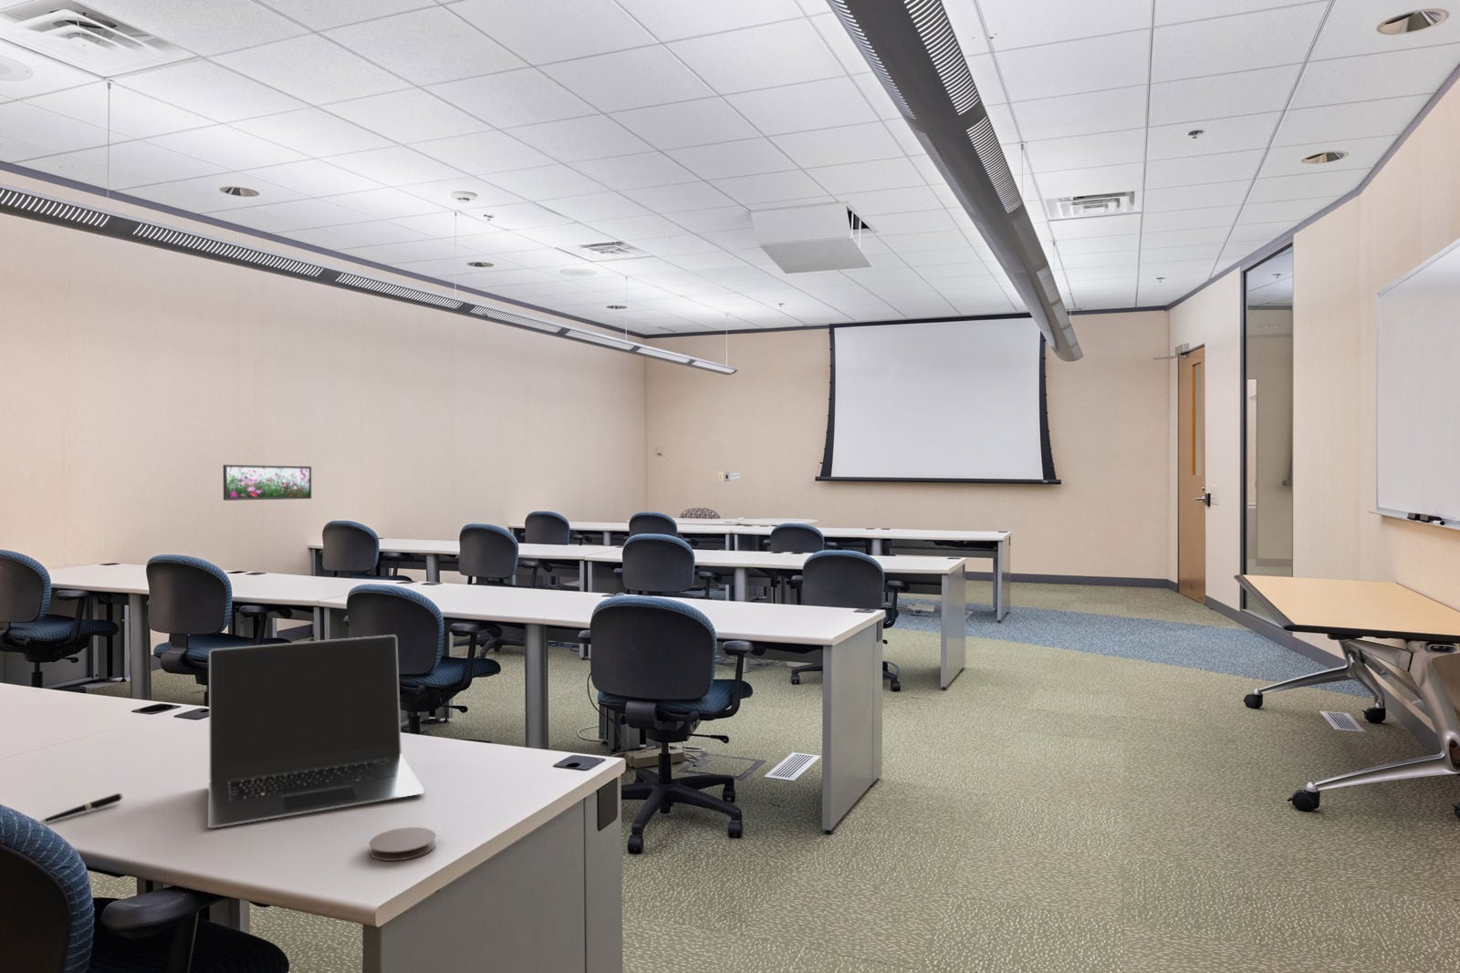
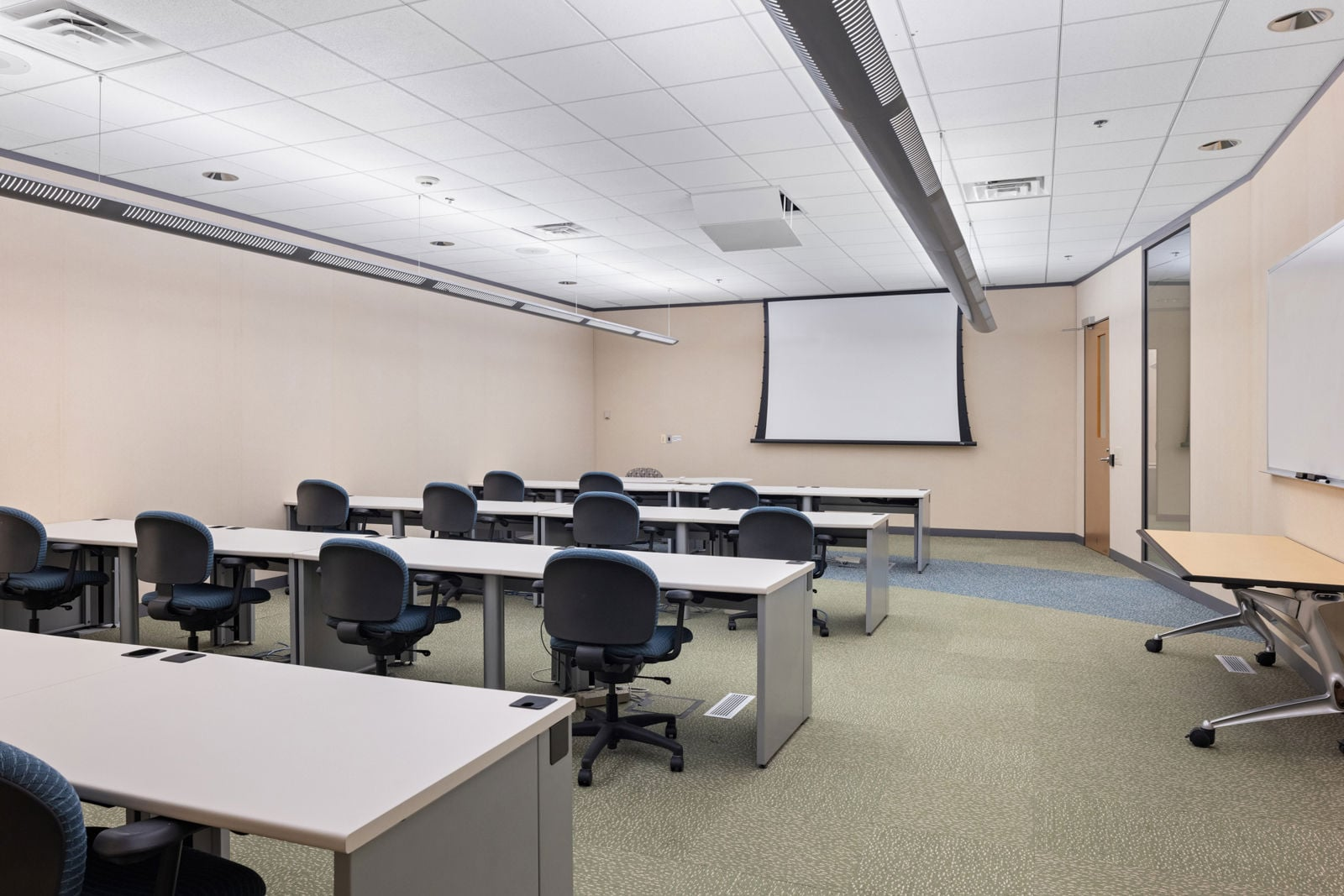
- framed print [223,464,312,502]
- pen [38,793,124,824]
- laptop [207,634,425,829]
- coaster [368,826,437,862]
